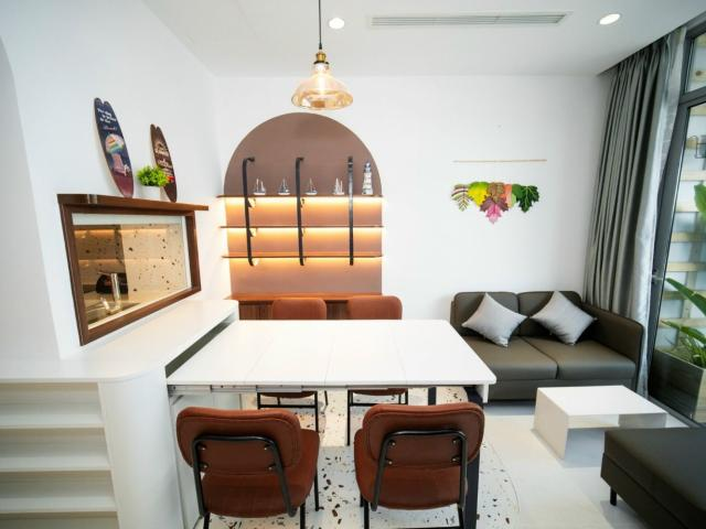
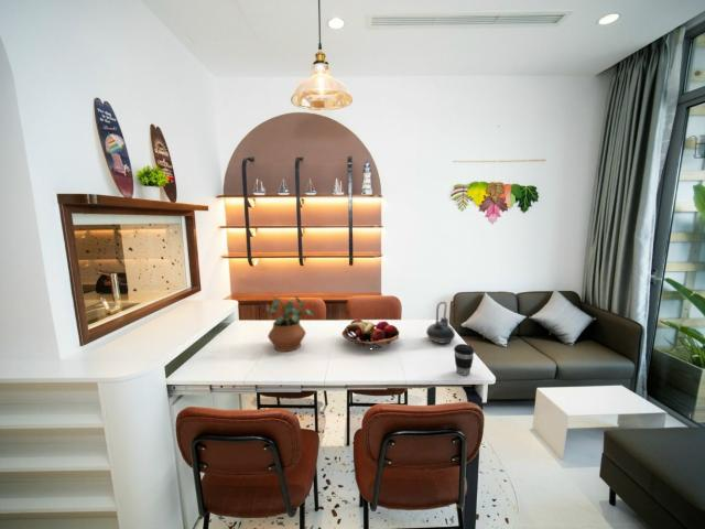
+ teapot [425,301,456,345]
+ fruit basket [340,317,400,349]
+ coffee cup [453,343,475,377]
+ potted plant [265,295,316,353]
